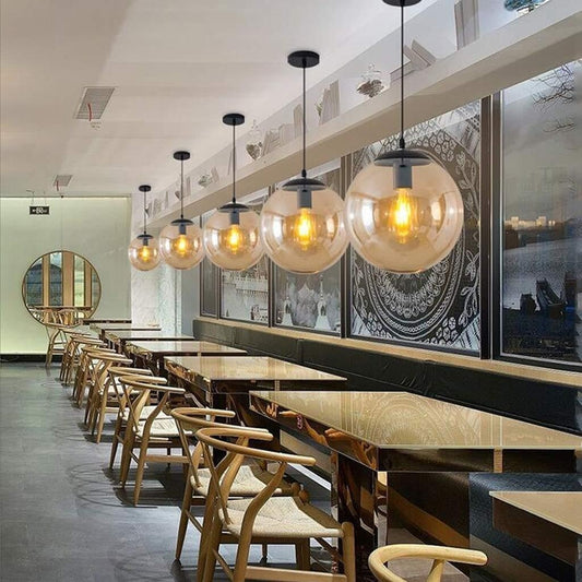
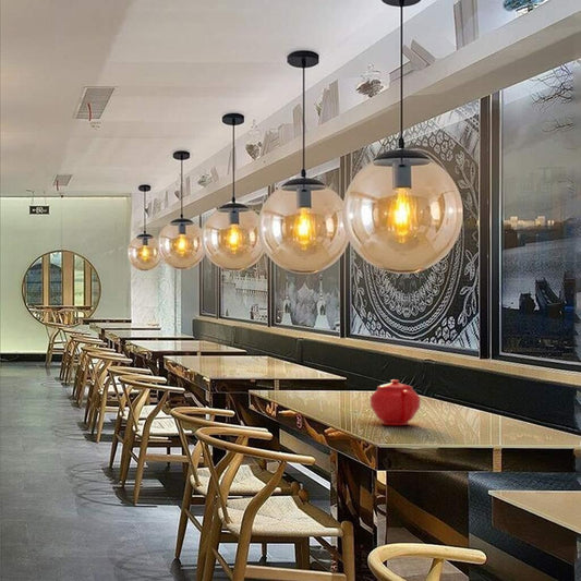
+ teapot [370,378,422,426]
